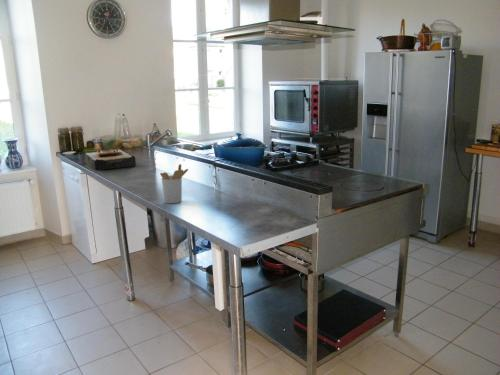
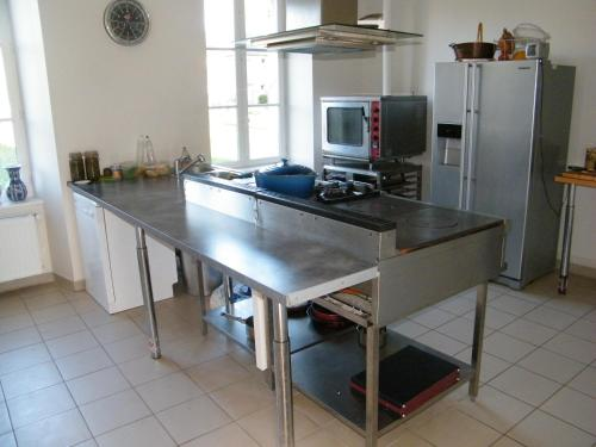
- utensil holder [159,163,189,205]
- toast [83,148,137,172]
